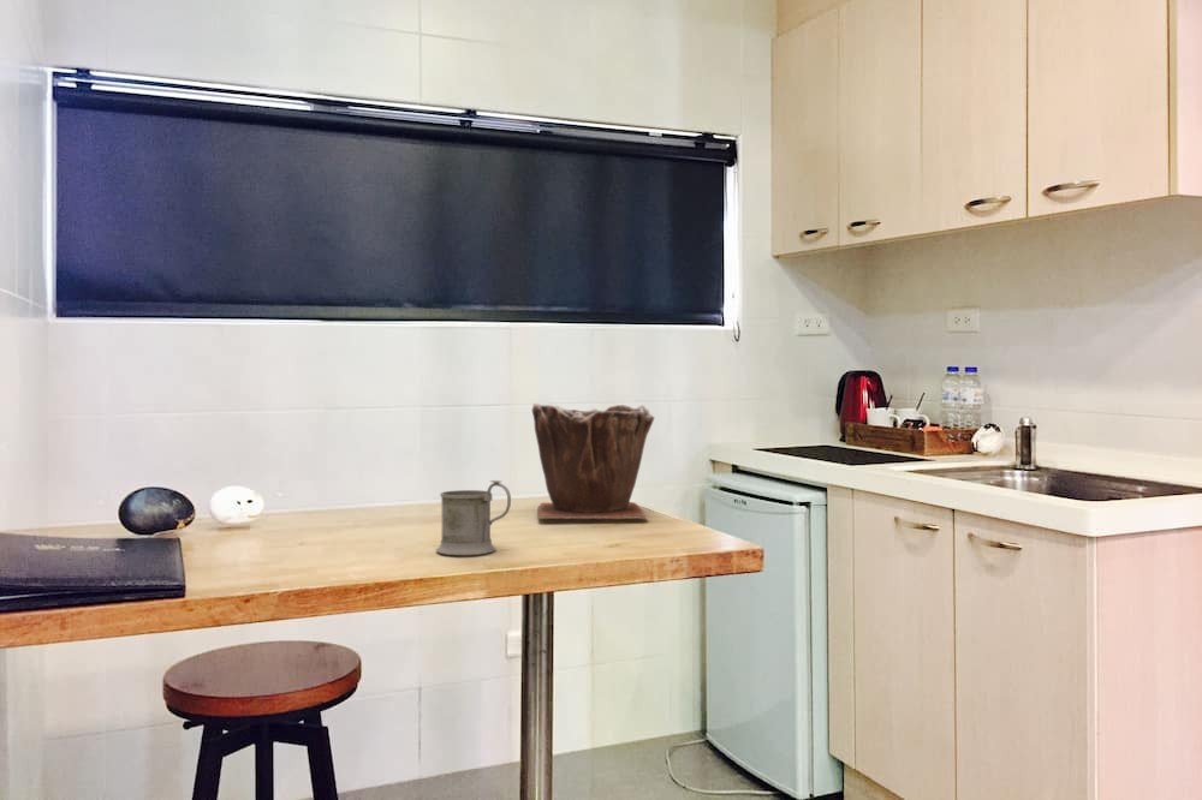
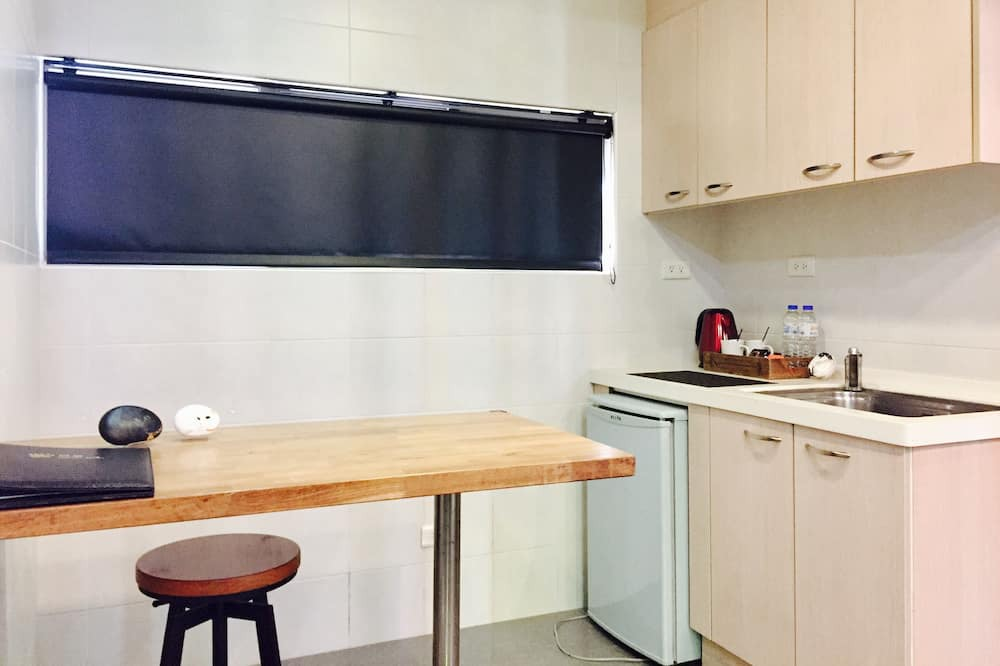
- mug [435,479,512,556]
- plant pot [531,402,655,520]
